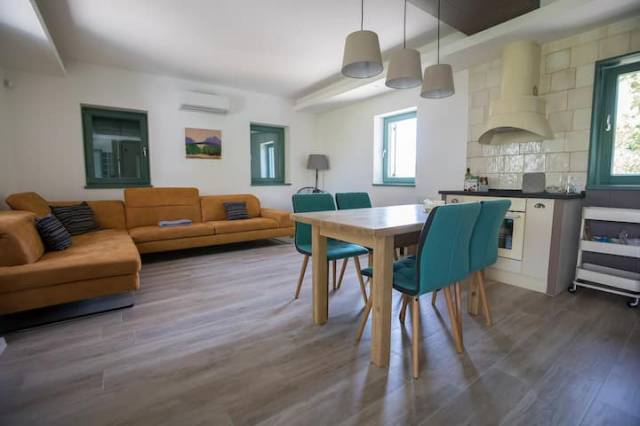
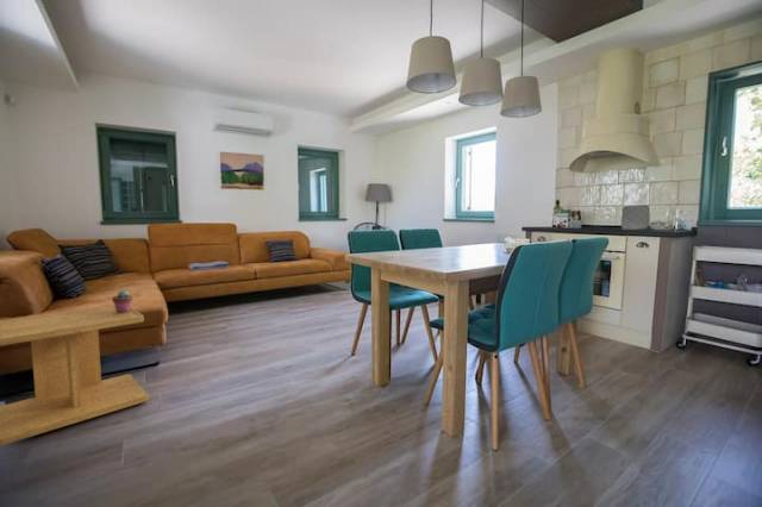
+ potted succulent [111,289,133,313]
+ side table [0,305,149,446]
